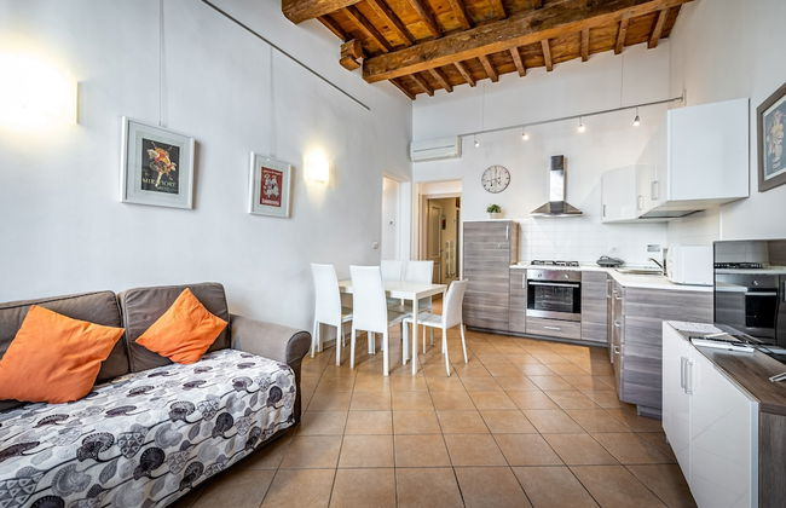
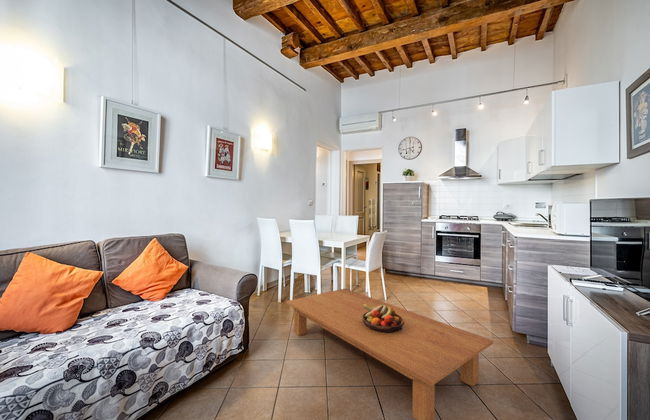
+ fruit bowl [362,304,404,333]
+ coffee table [285,288,494,420]
